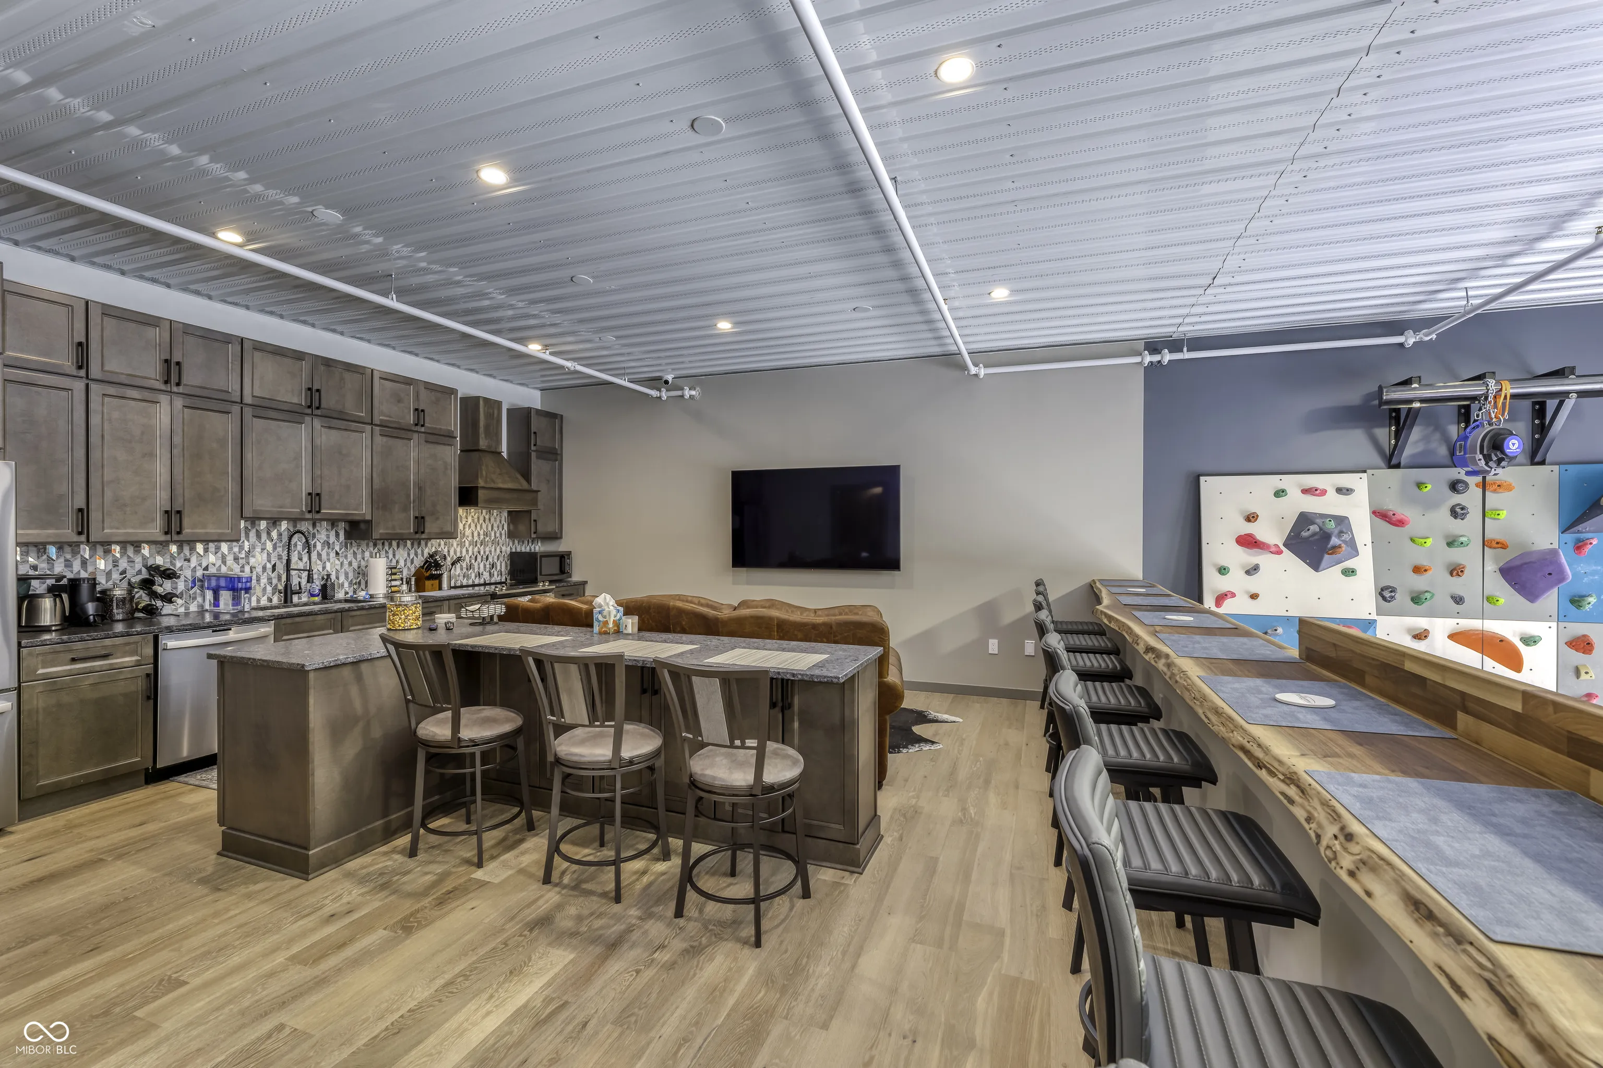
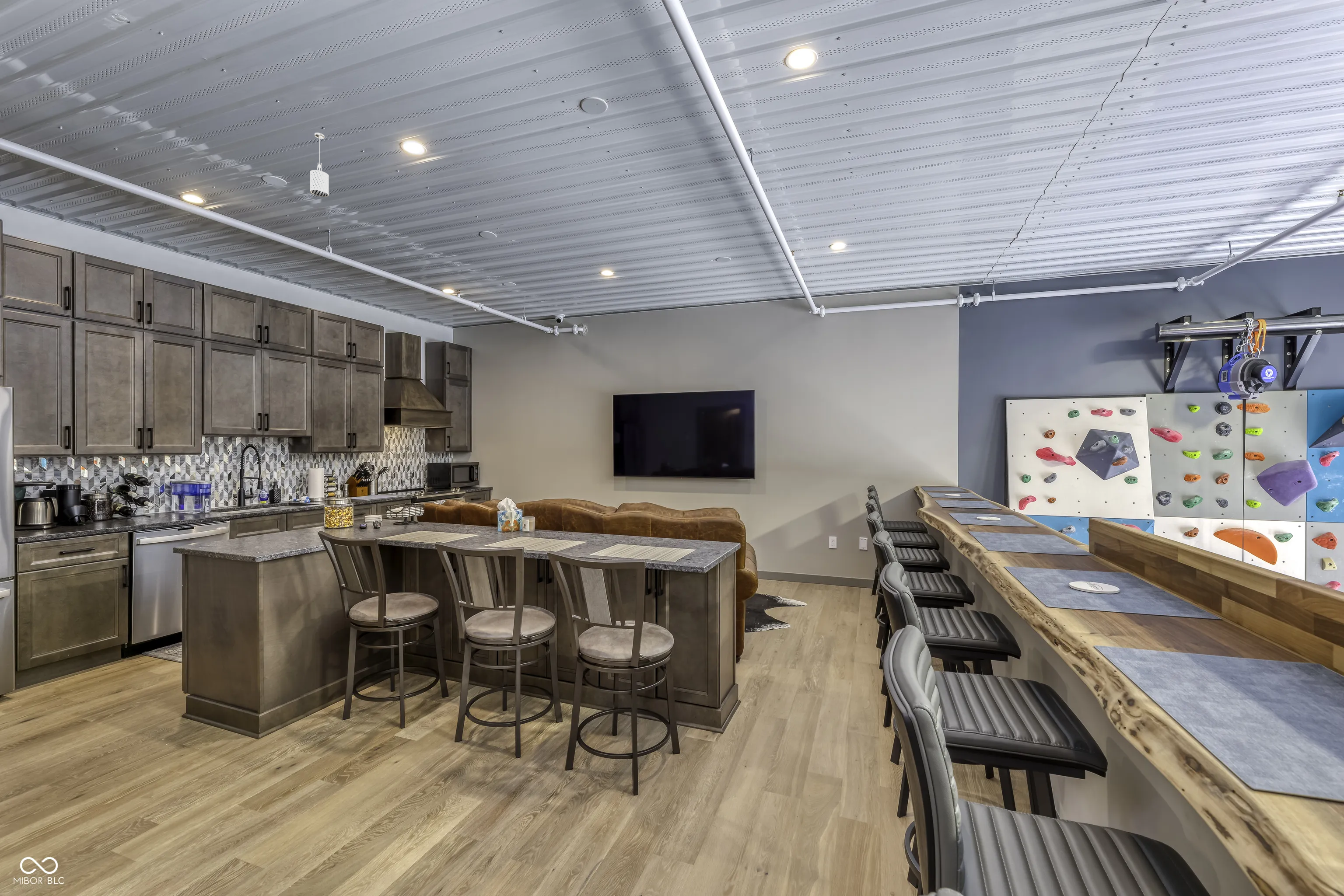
+ pendant light [309,132,329,197]
